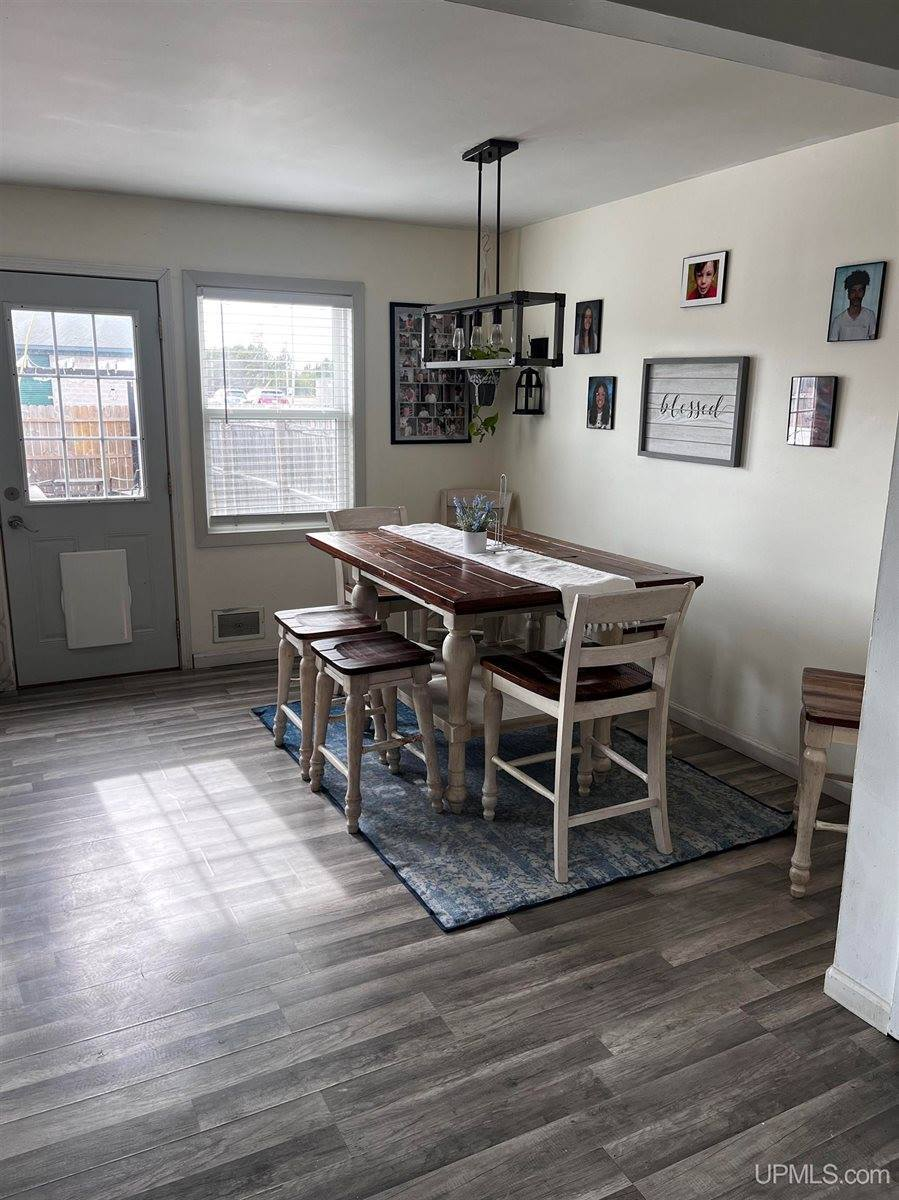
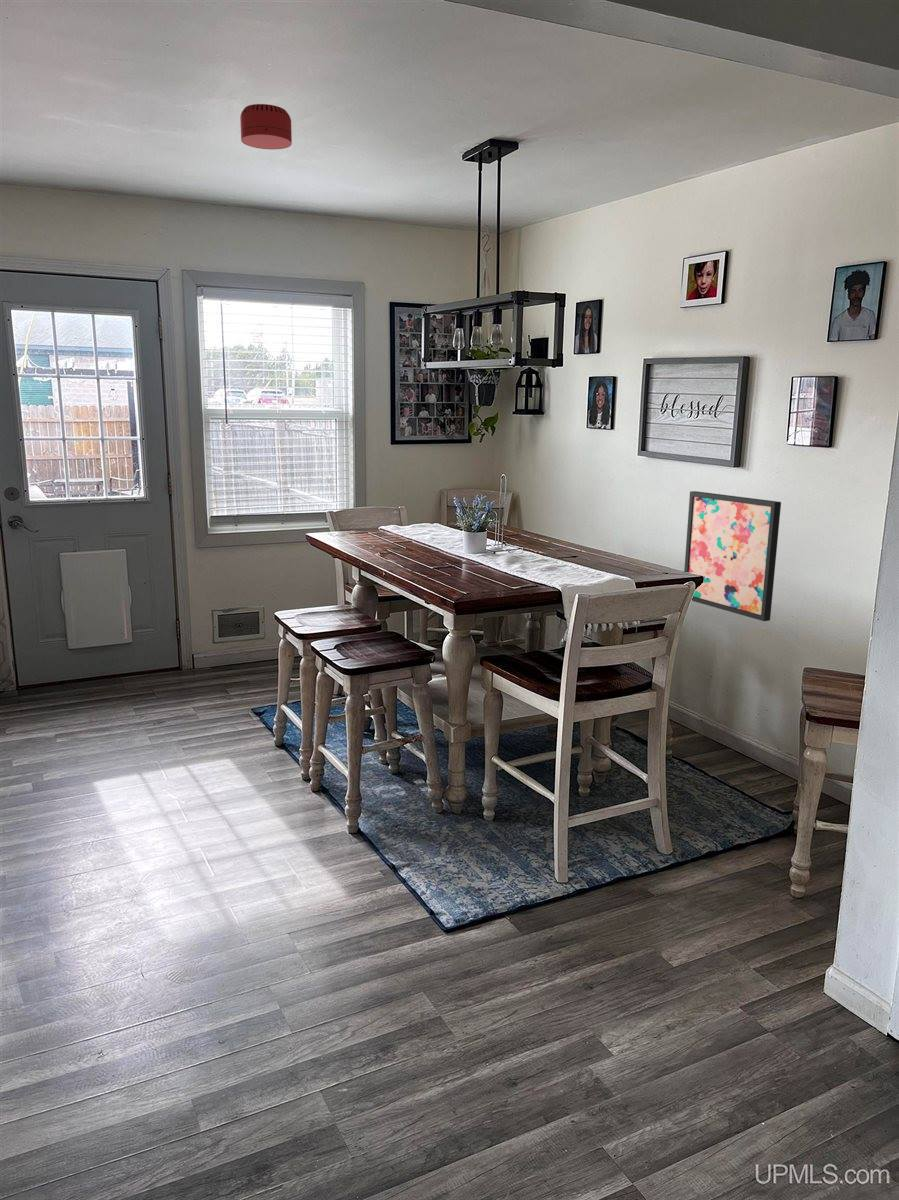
+ smoke detector [239,103,293,150]
+ wall art [683,490,782,622]
